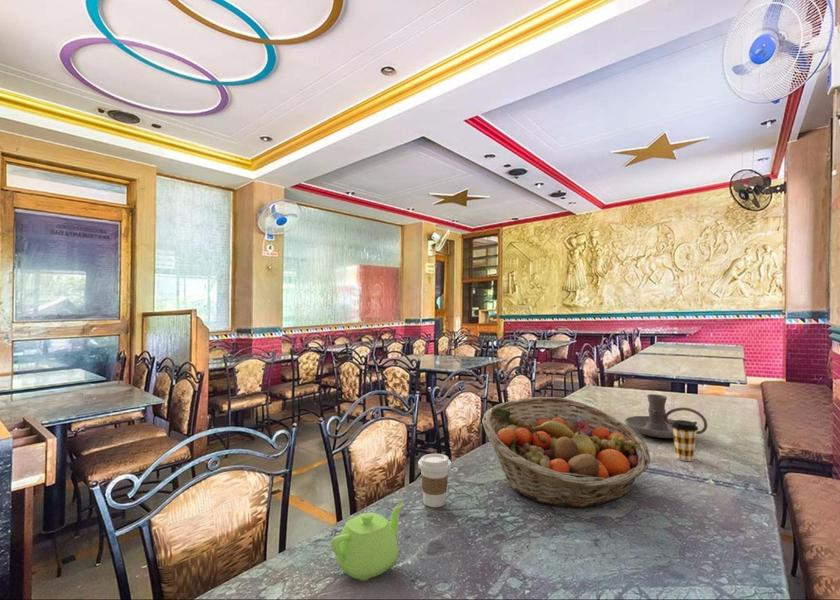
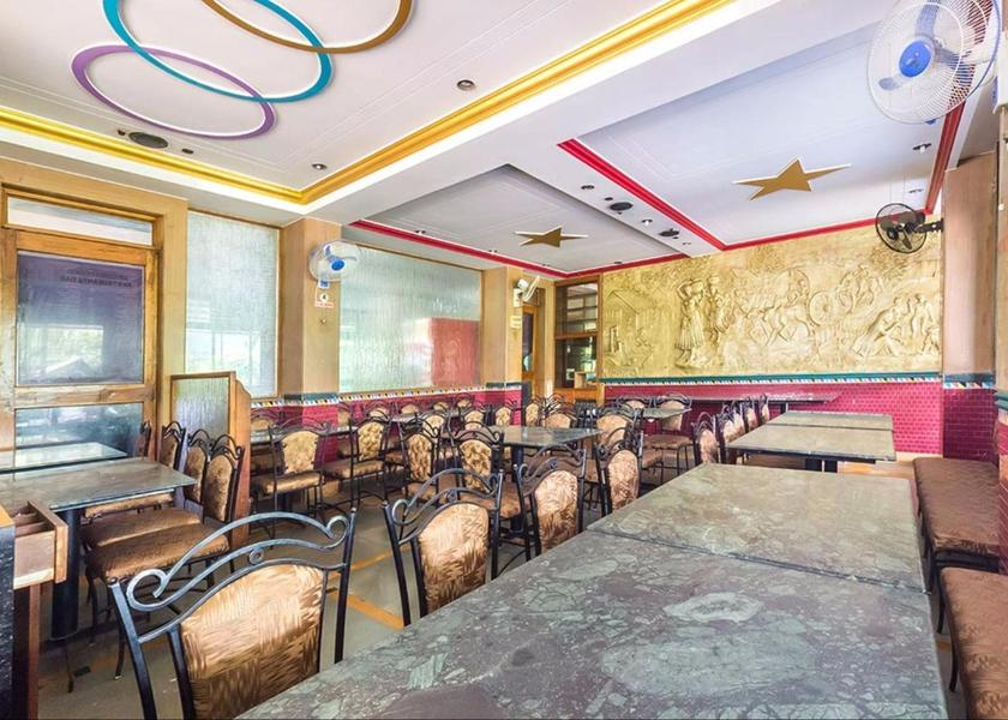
- teapot [330,501,405,582]
- coffee cup [417,453,452,508]
- candle holder [624,393,708,439]
- coffee cup [671,419,699,462]
- fruit basket [481,396,652,509]
